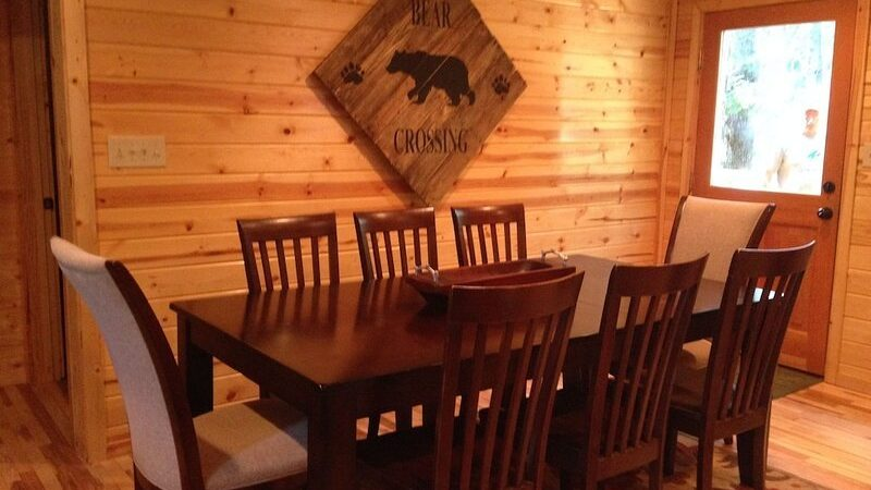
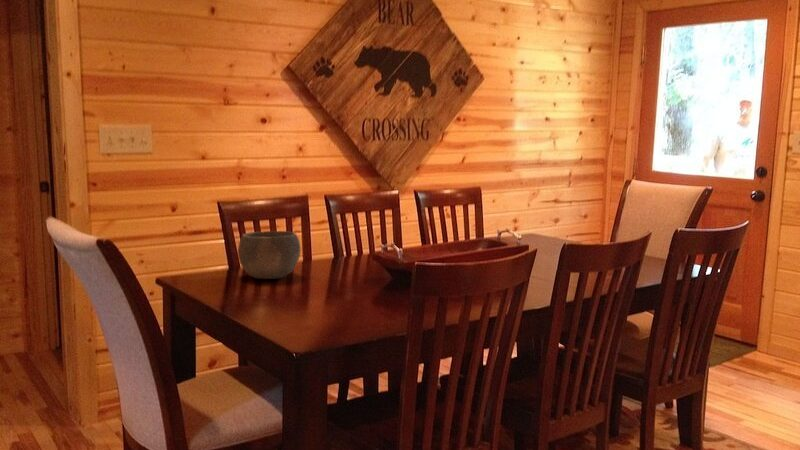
+ bowl [237,230,301,280]
